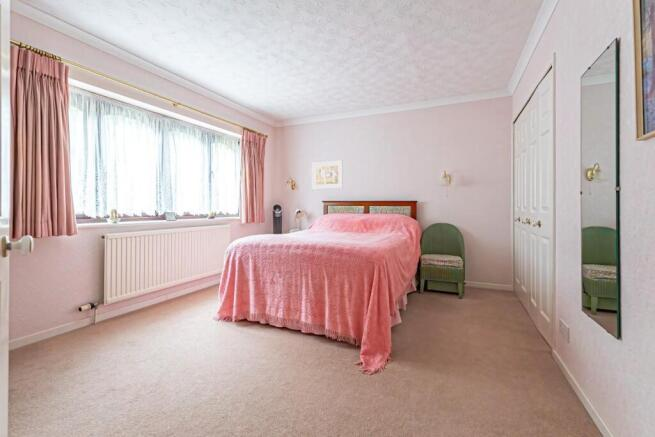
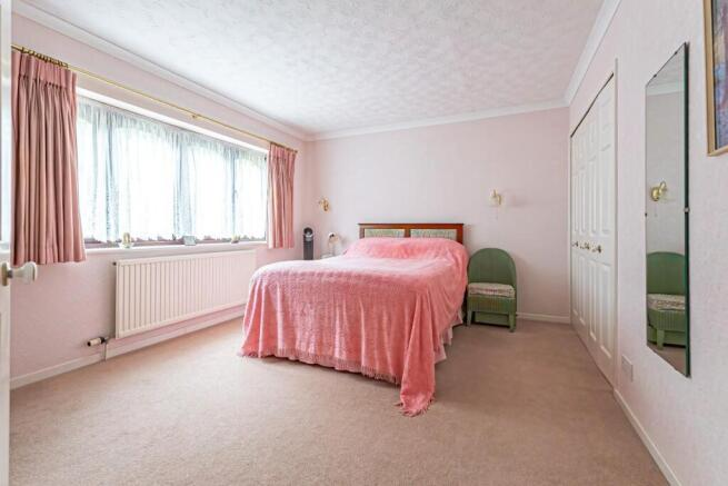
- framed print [311,160,344,190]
